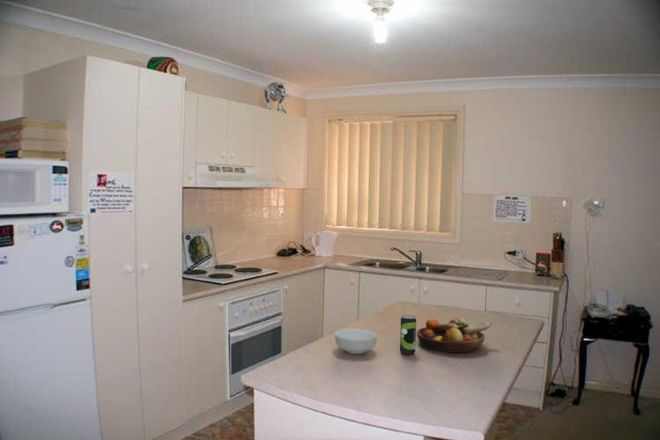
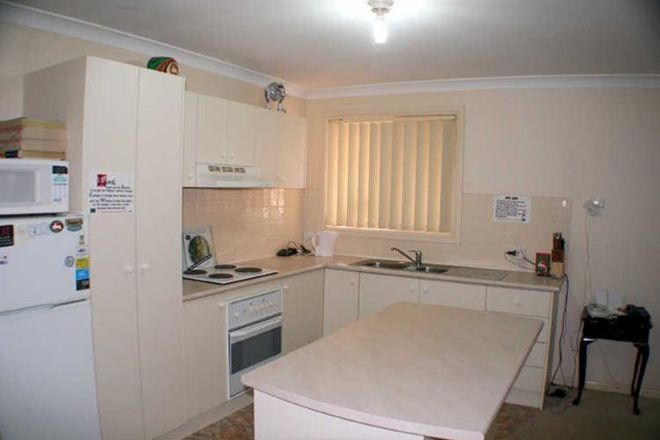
- cereal bowl [334,328,378,355]
- beverage can [399,314,417,356]
- fruit bowl [416,317,493,354]
